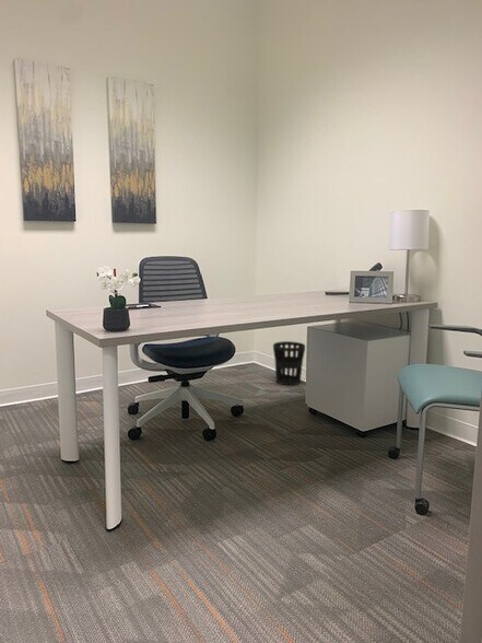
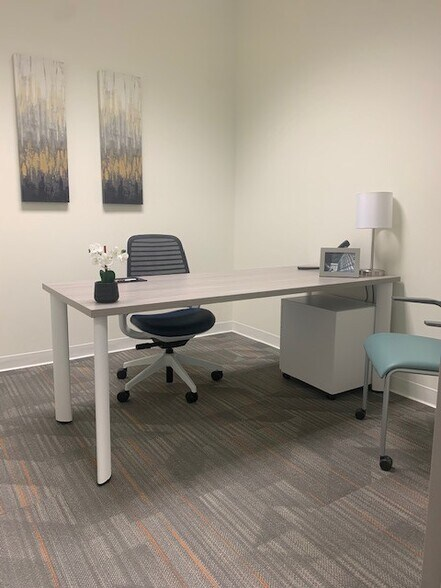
- wastebasket [272,340,306,386]
